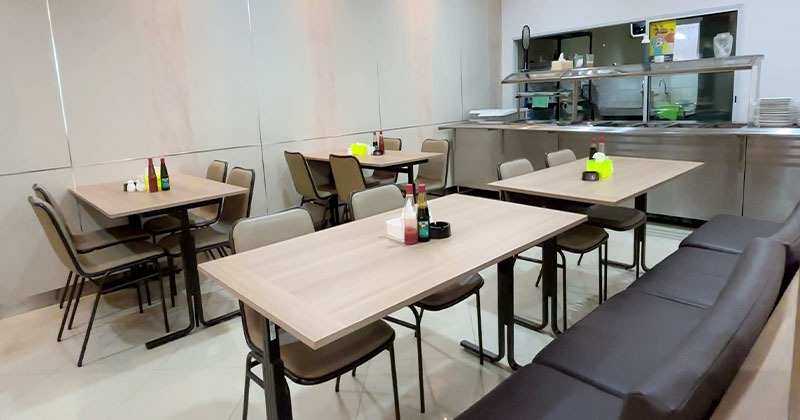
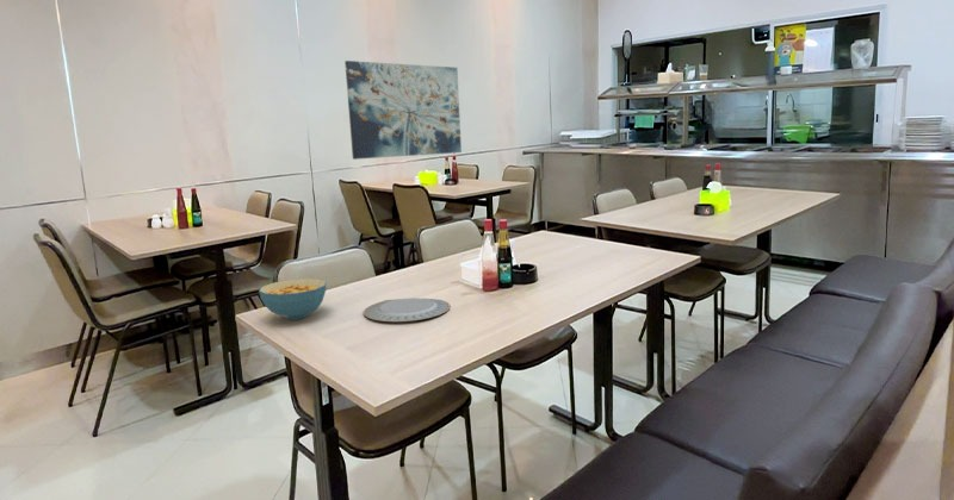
+ wall art [343,60,463,161]
+ cereal bowl [258,277,328,320]
+ chinaware [363,296,452,323]
